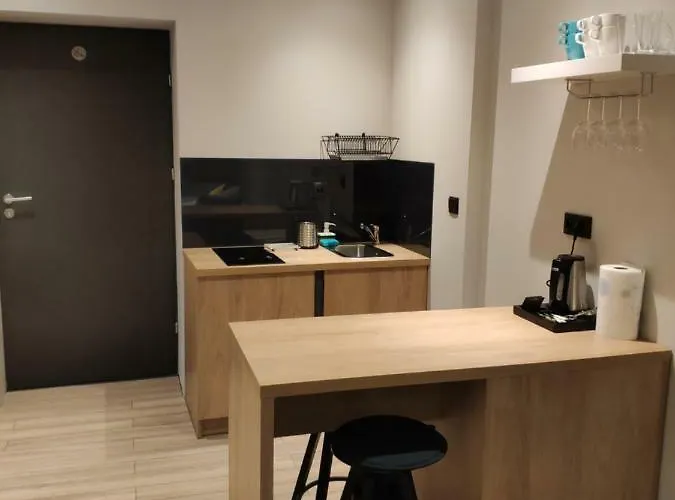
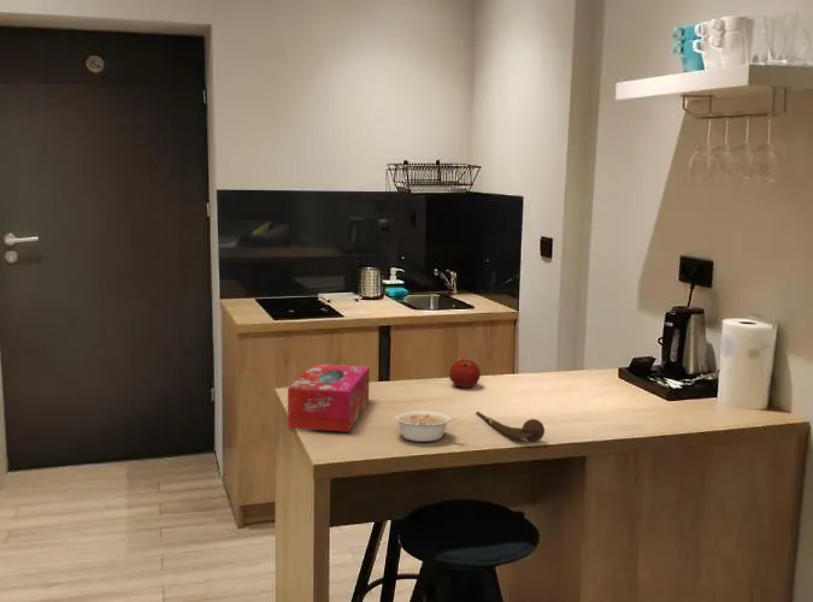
+ legume [394,409,458,443]
+ tissue box [287,362,371,433]
+ apple [448,359,482,389]
+ spoon [475,411,546,443]
